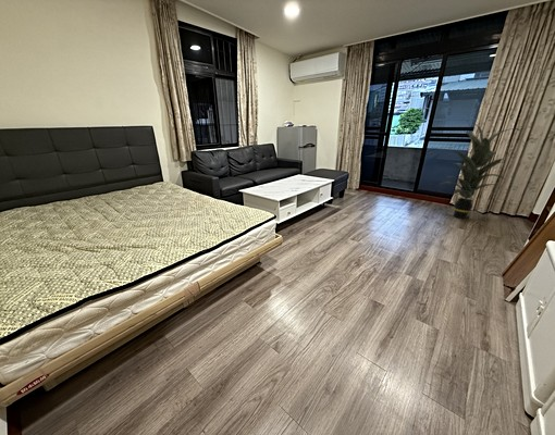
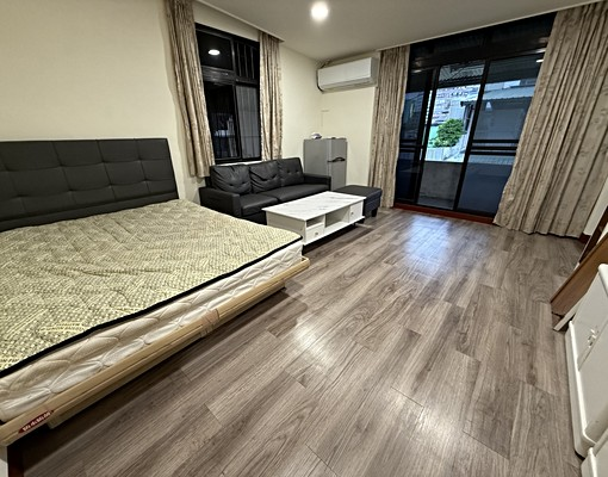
- indoor plant [439,122,521,220]
